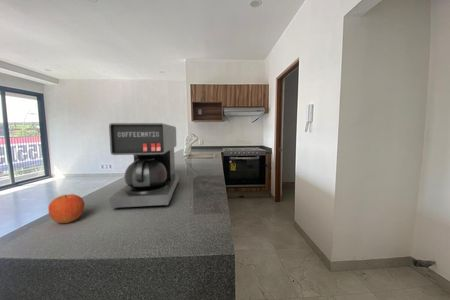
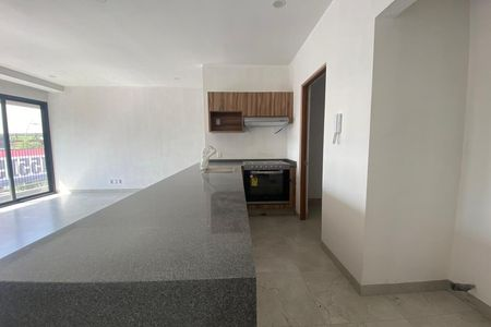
- coffee maker [108,122,180,210]
- fruit [47,193,86,224]
